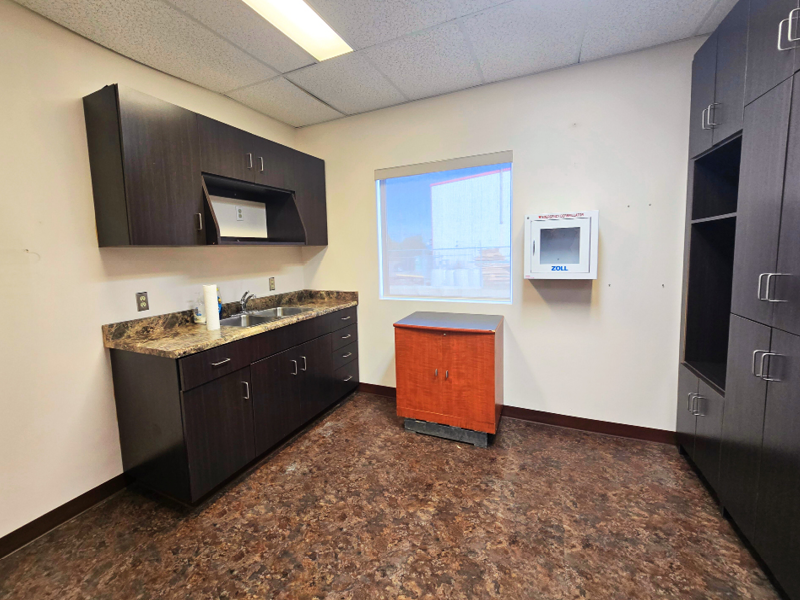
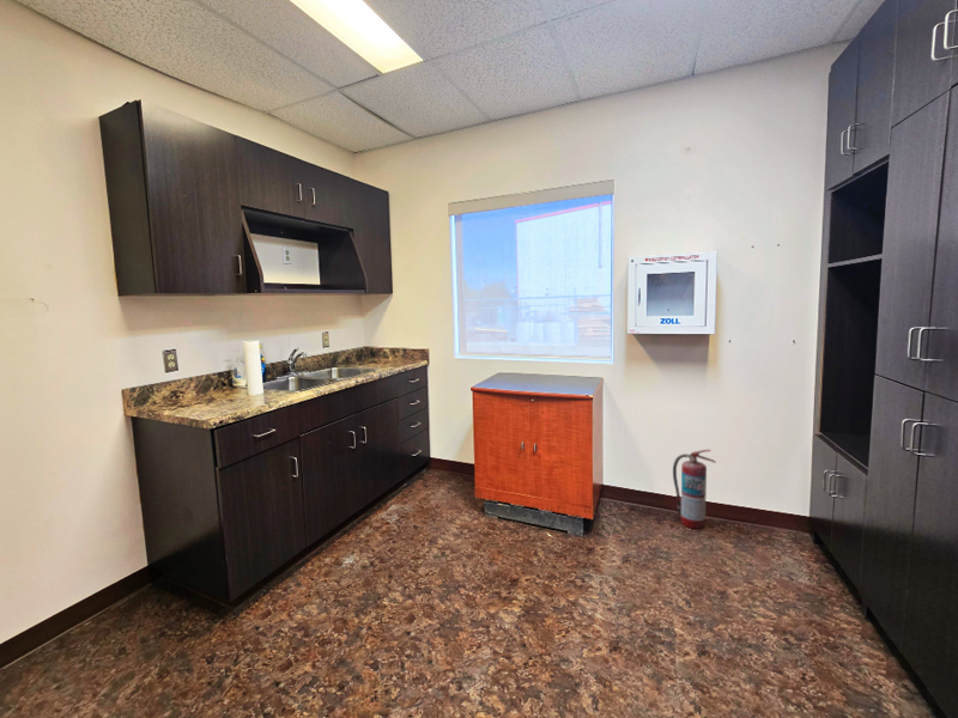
+ fire extinguisher [672,449,716,530]
